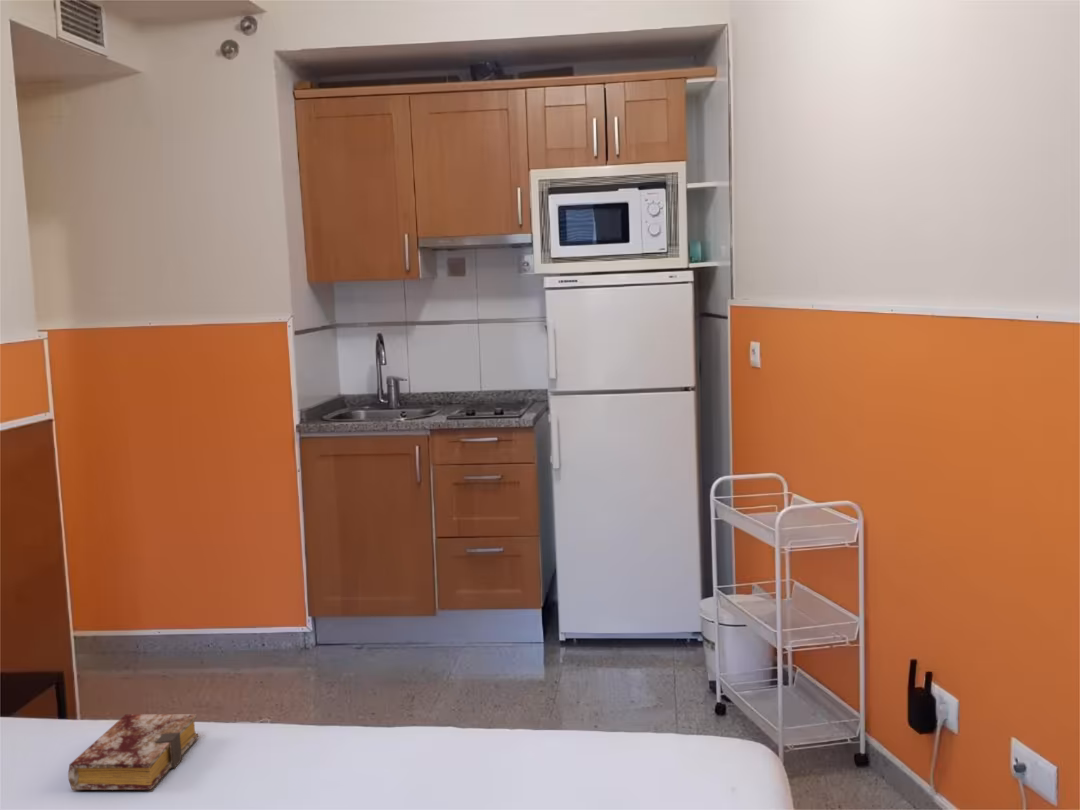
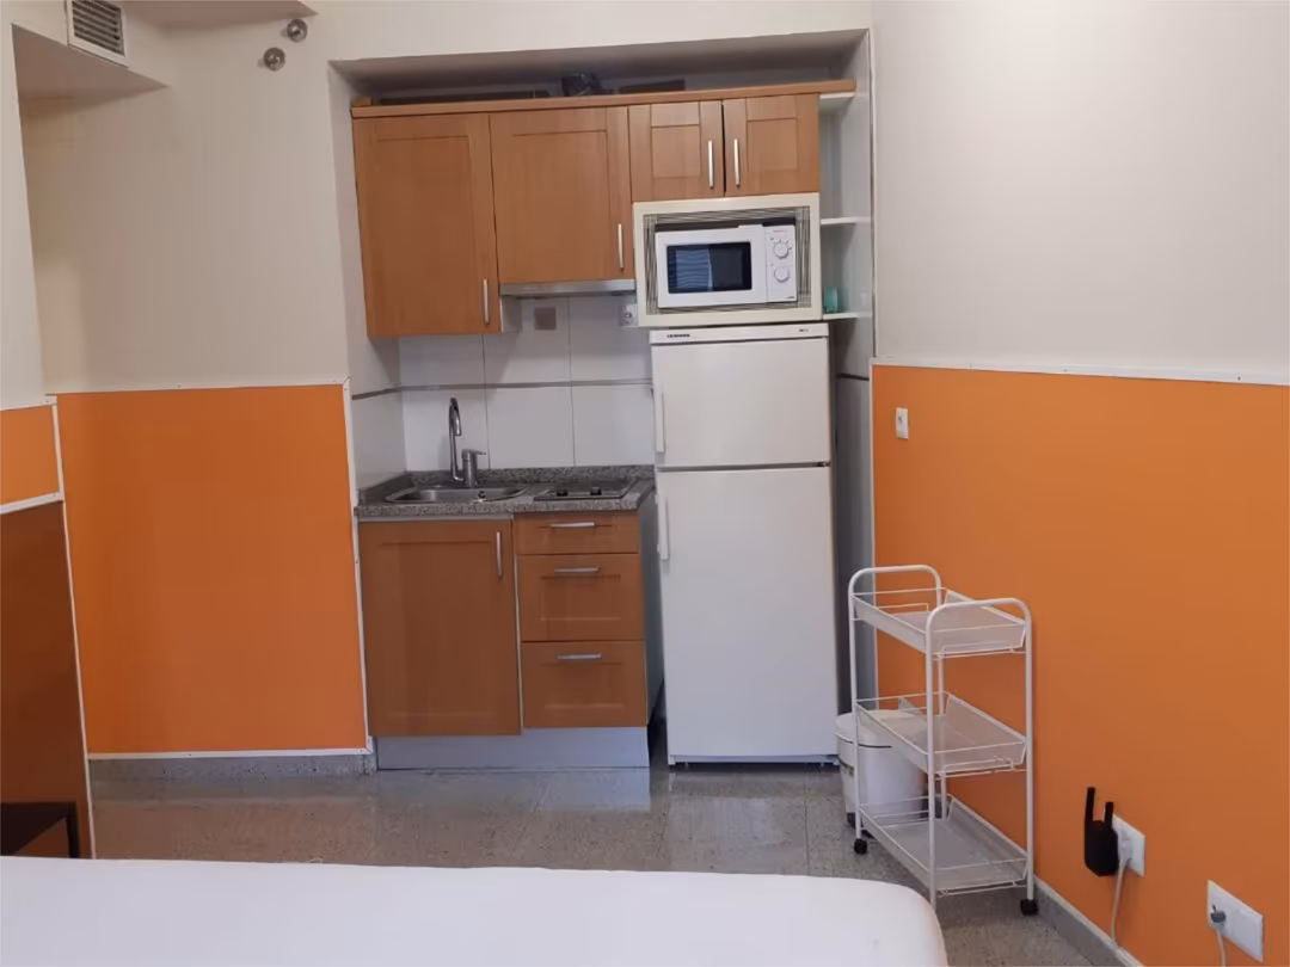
- book [67,713,199,791]
